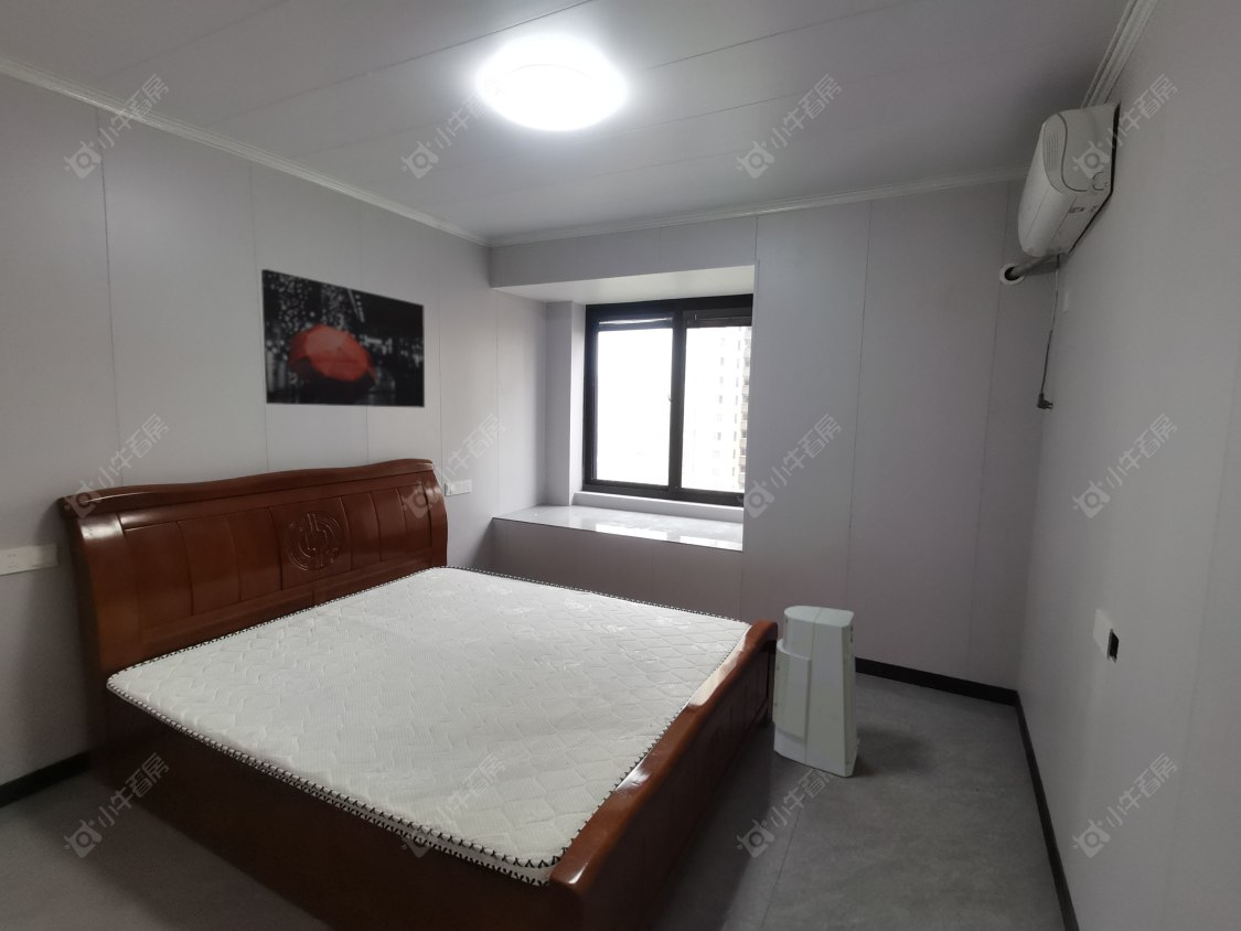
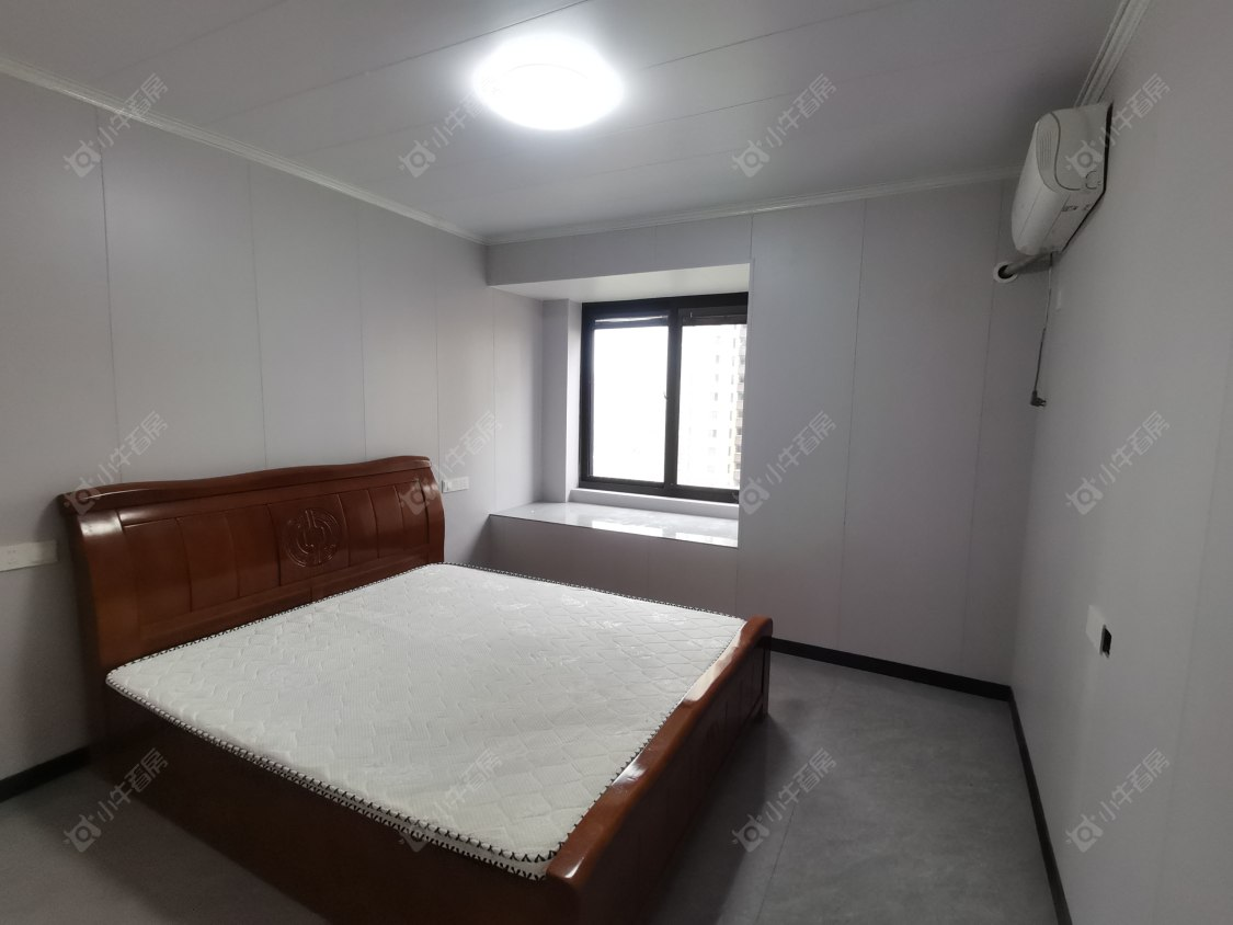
- air purifier [771,604,860,778]
- wall art [260,268,426,409]
